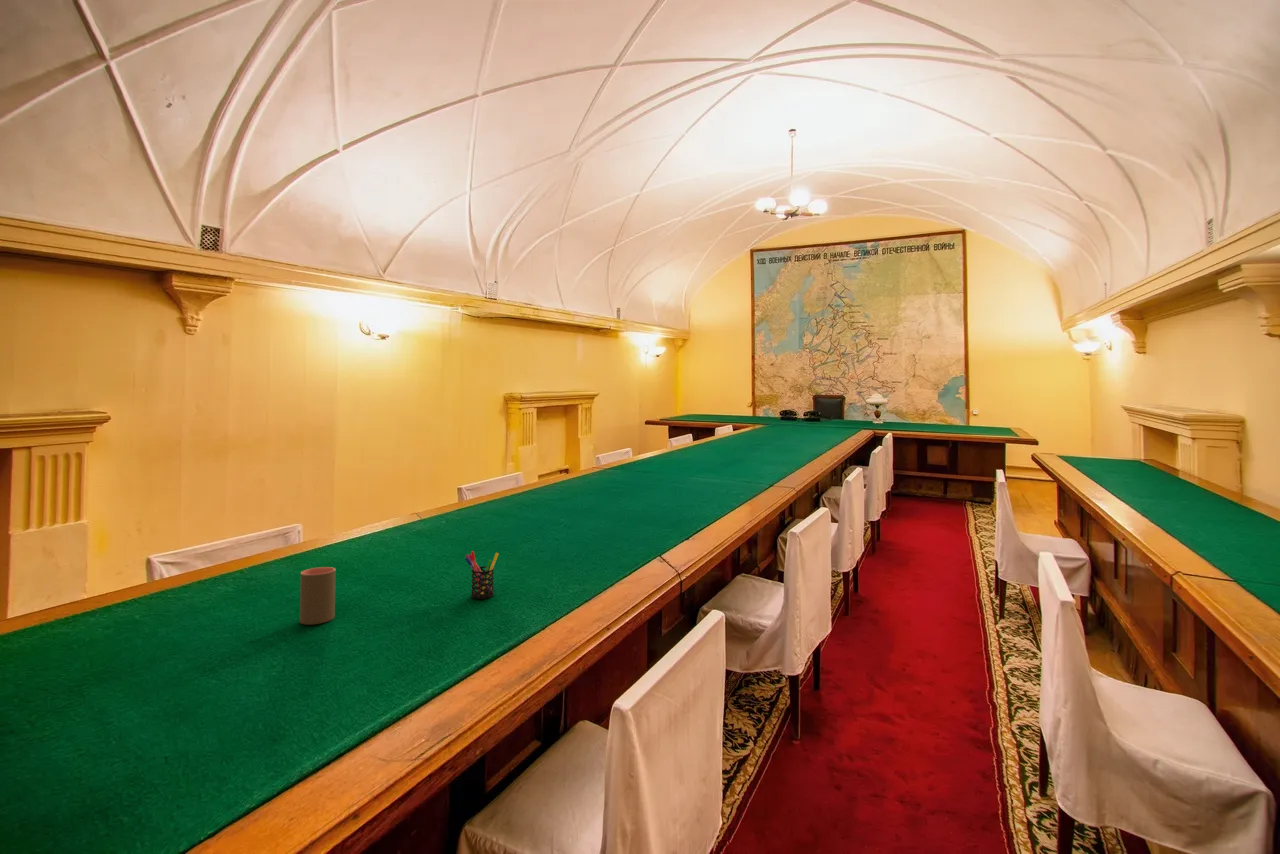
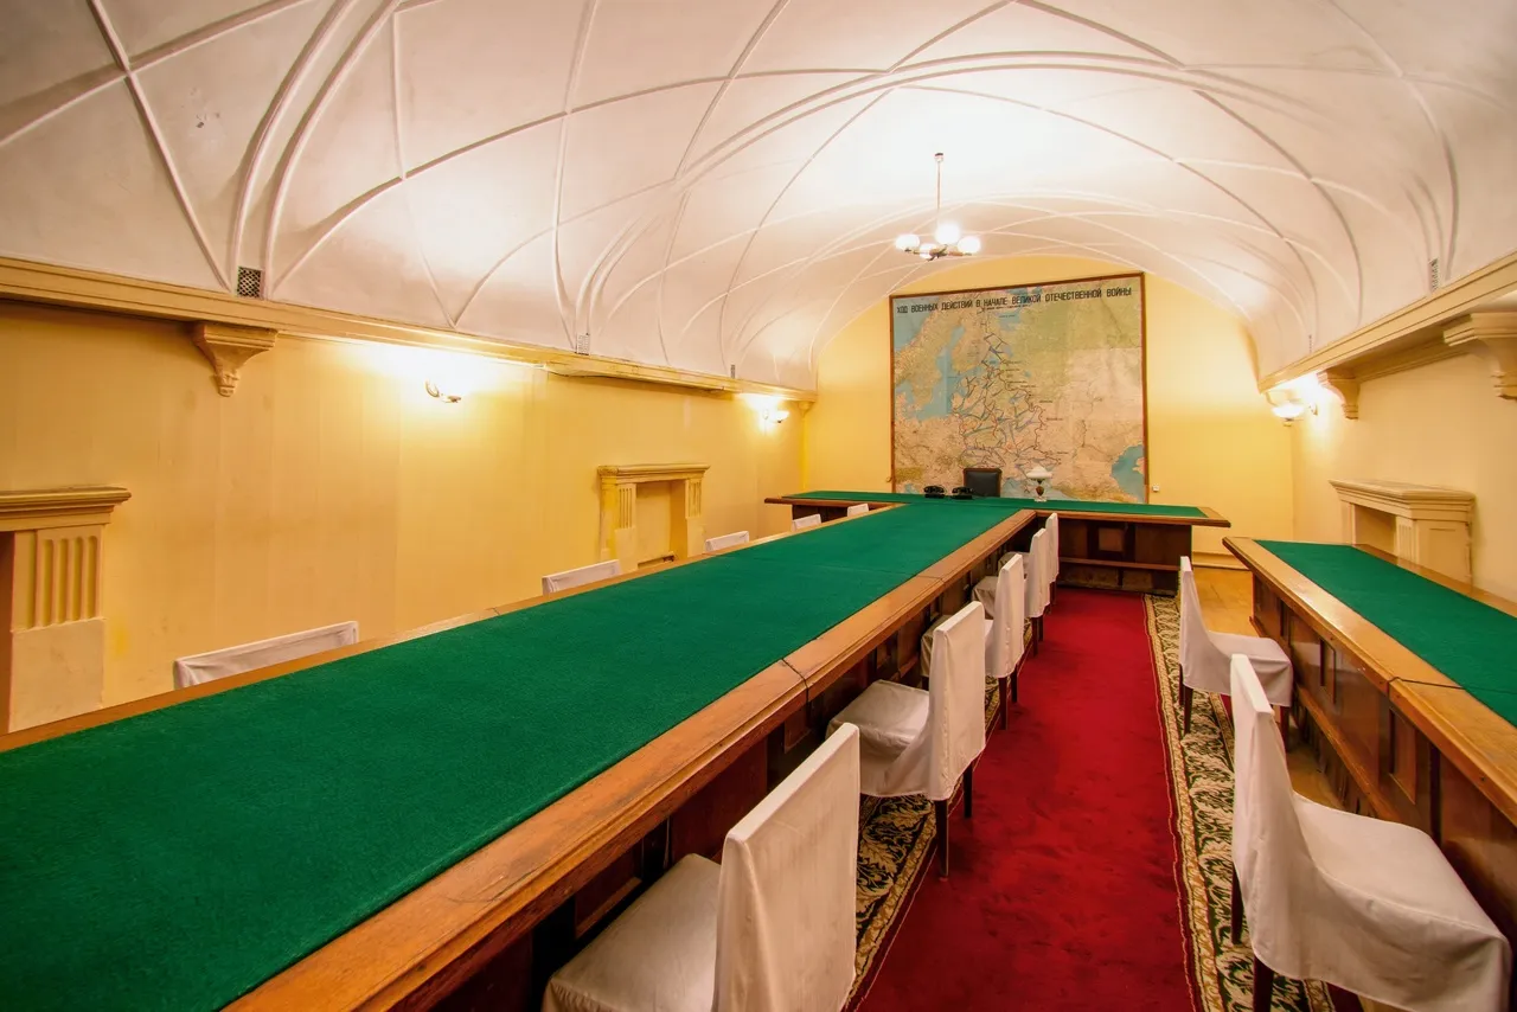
- pen holder [464,550,500,600]
- cup [299,566,336,626]
